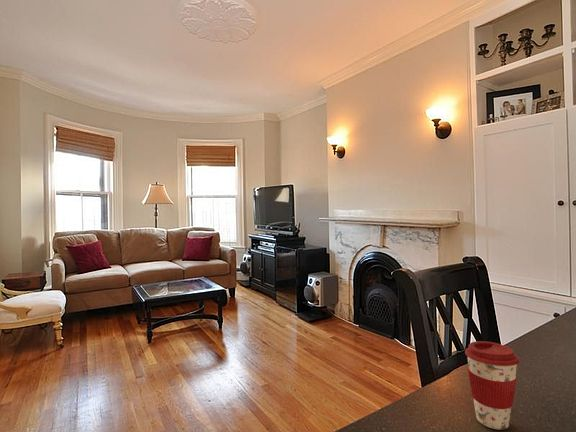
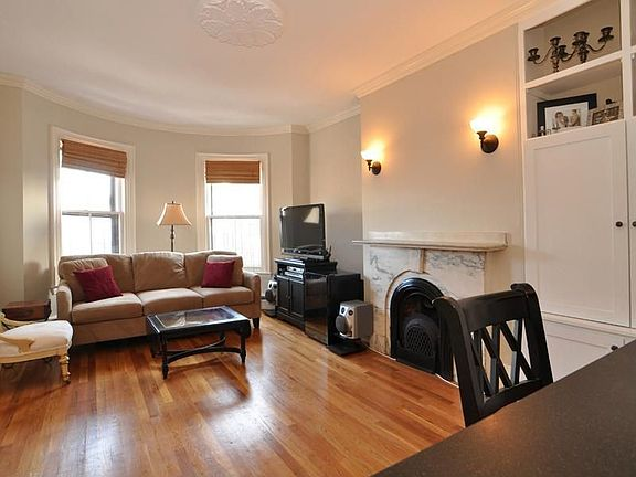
- coffee cup [464,340,520,431]
